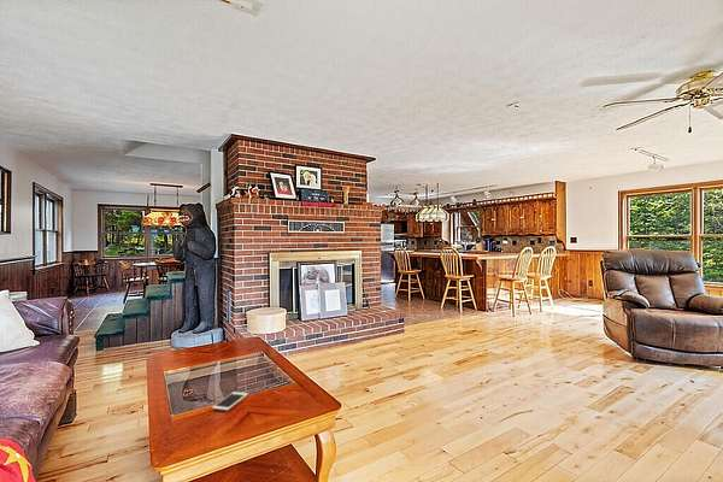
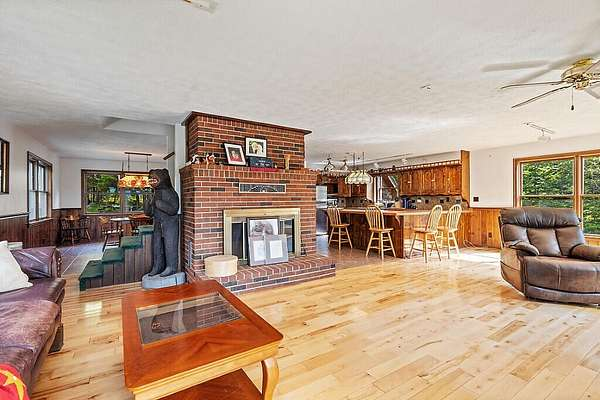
- cell phone [211,390,249,412]
